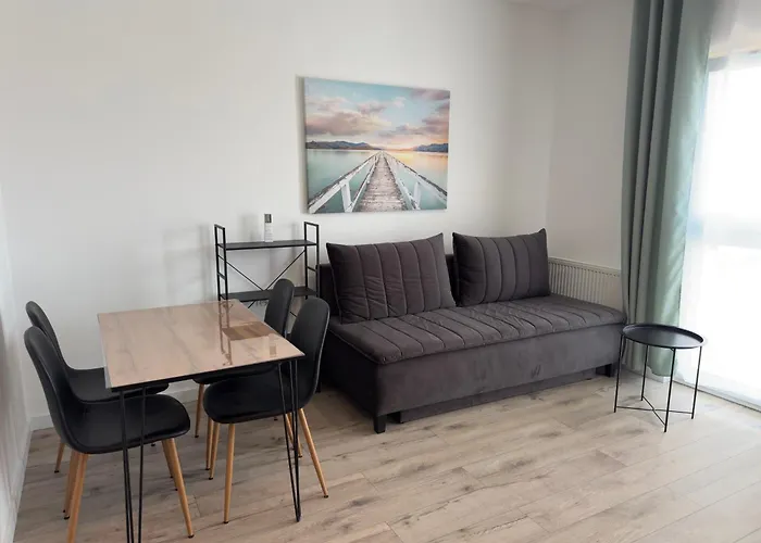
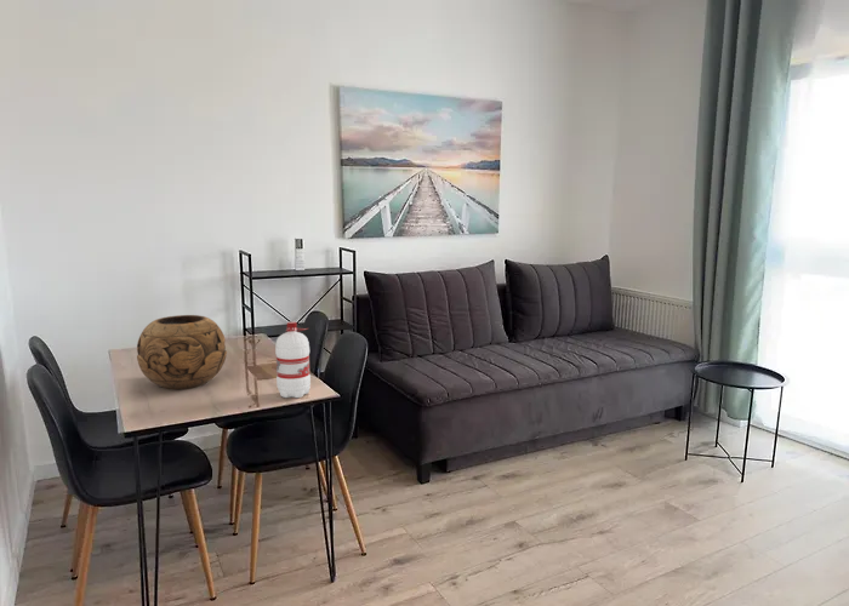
+ decorative bowl [136,314,228,390]
+ water bottle [274,320,312,399]
